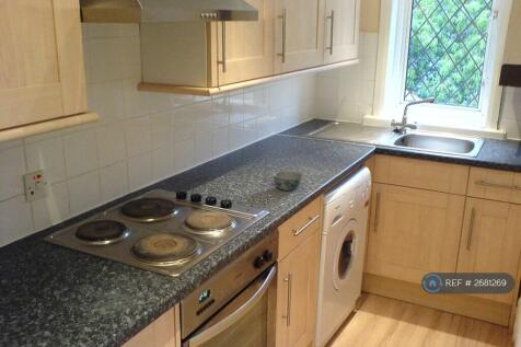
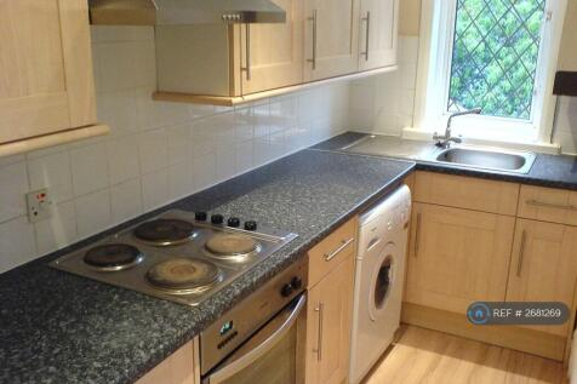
- bowl [271,170,304,192]
